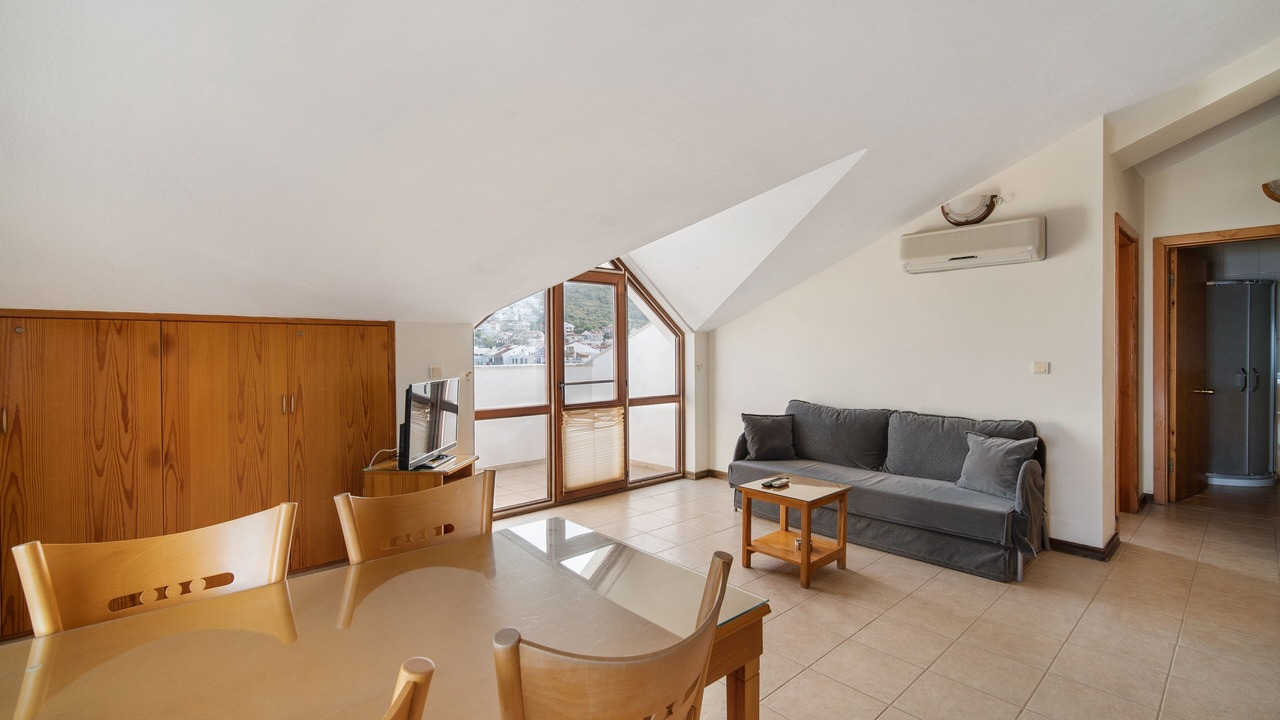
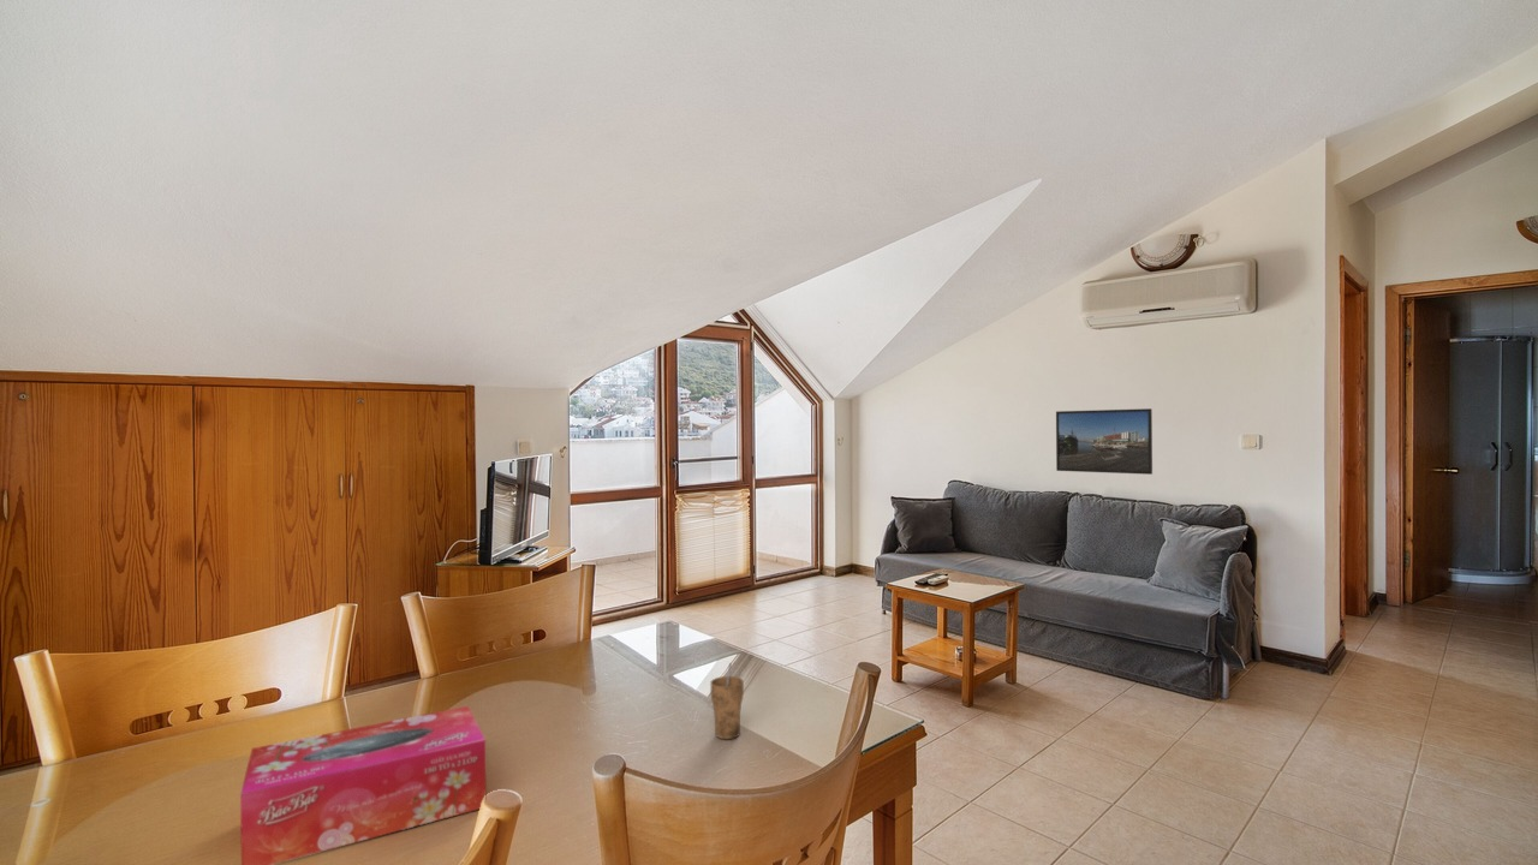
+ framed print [1055,407,1154,476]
+ tissue box [239,705,487,865]
+ cup [709,662,745,740]
